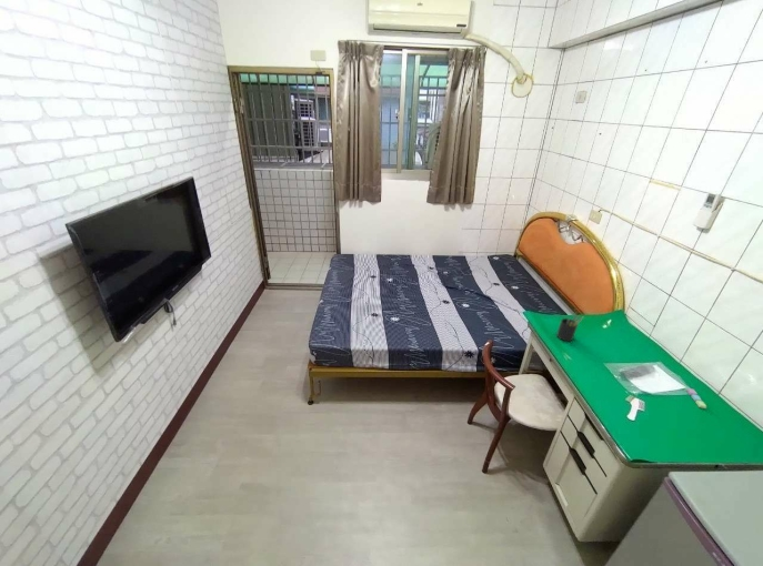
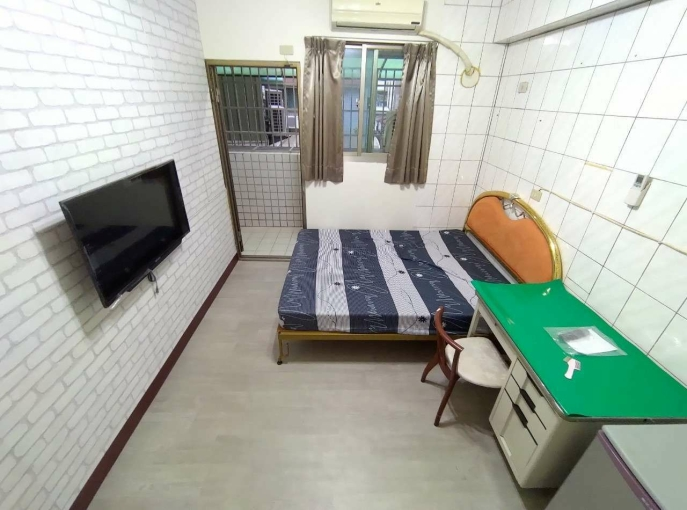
- sticky notes [685,387,707,410]
- pen holder [555,313,585,343]
